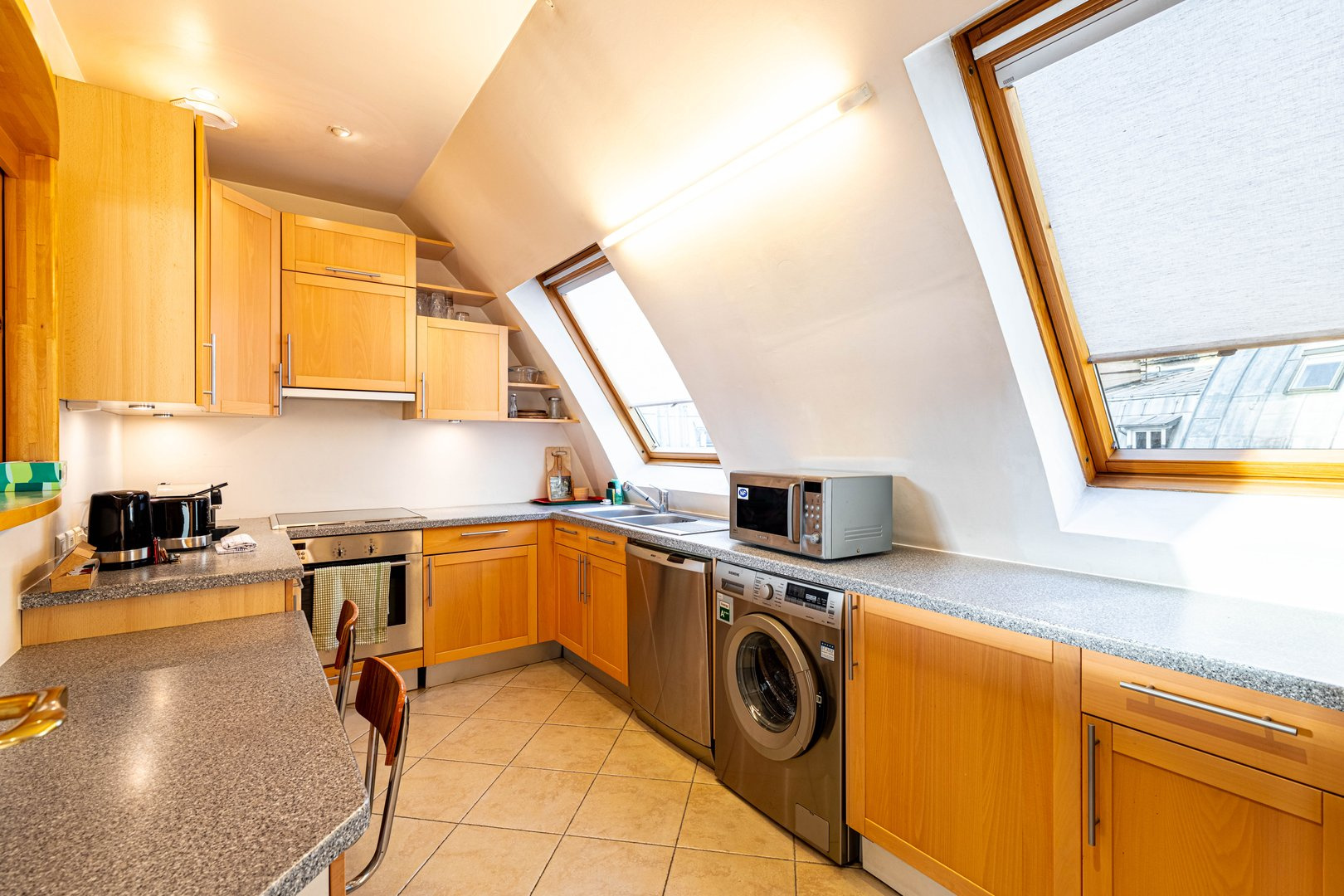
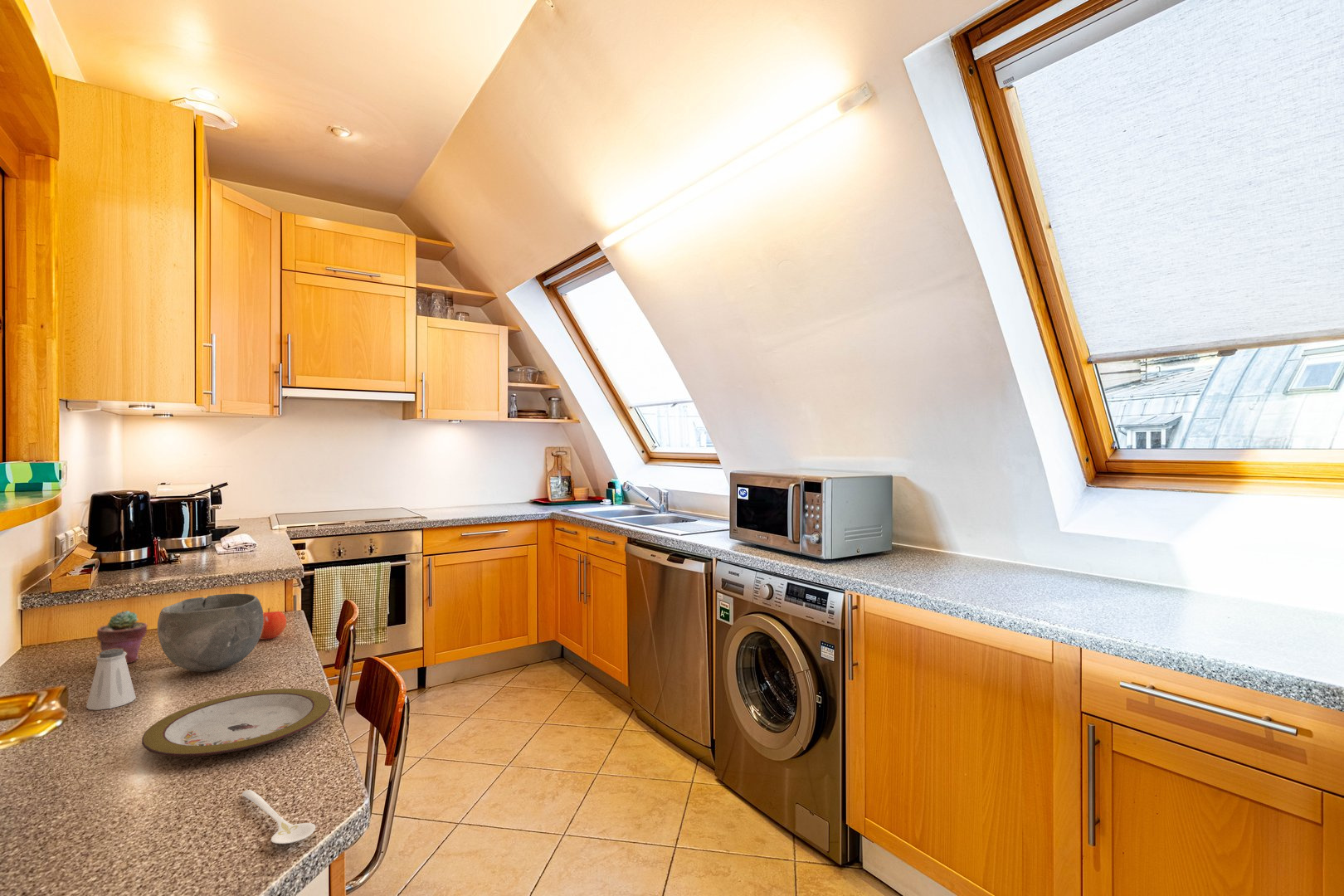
+ potted succulent [96,610,148,665]
+ apple [259,607,287,640]
+ bowl [157,592,264,673]
+ plate [141,688,332,757]
+ saltshaker [85,649,137,711]
+ stirrer [241,789,316,845]
